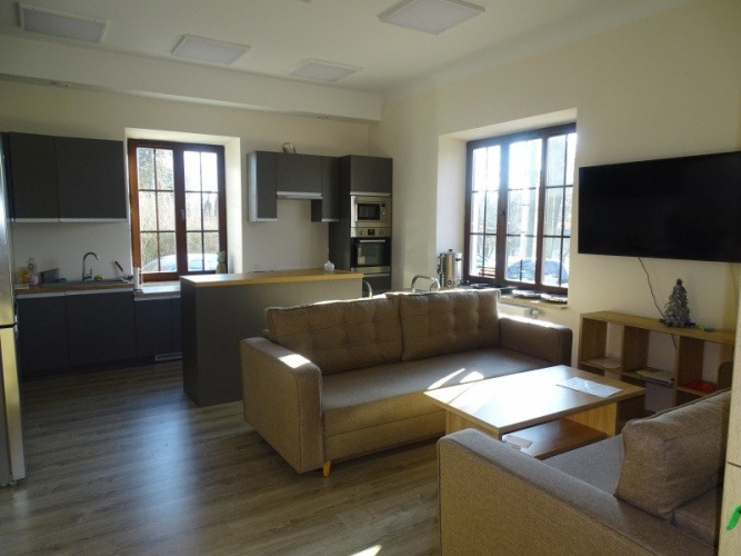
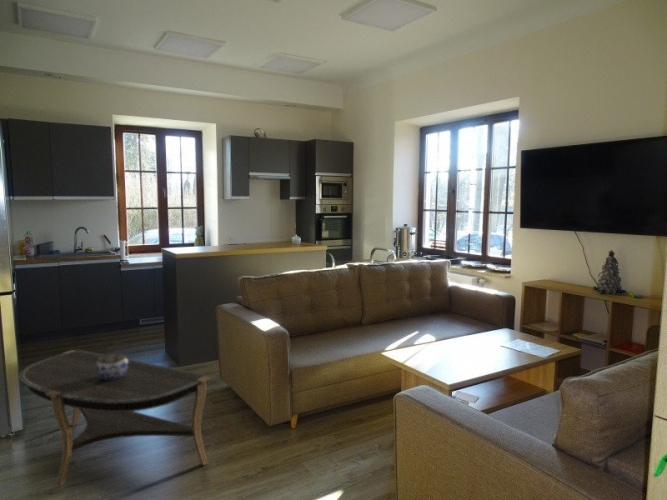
+ jar [97,353,128,380]
+ coffee table [19,348,212,488]
